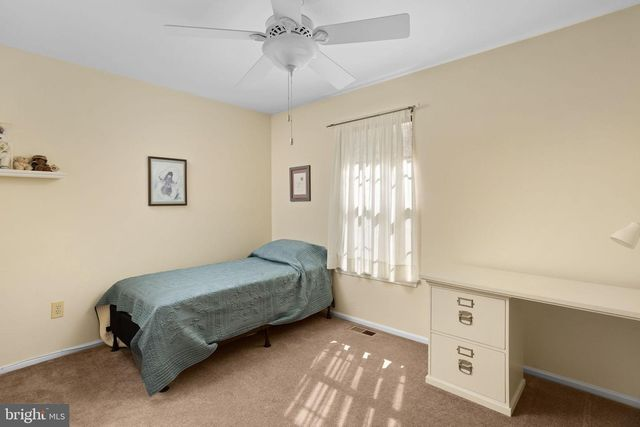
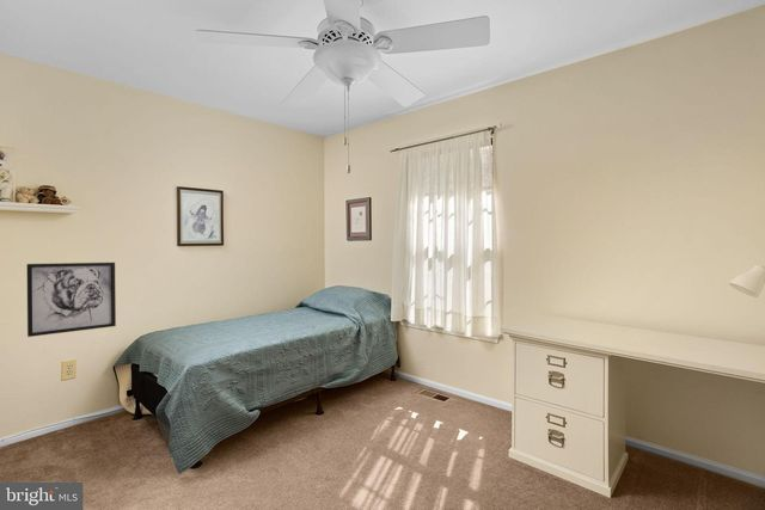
+ wall art [26,262,117,338]
